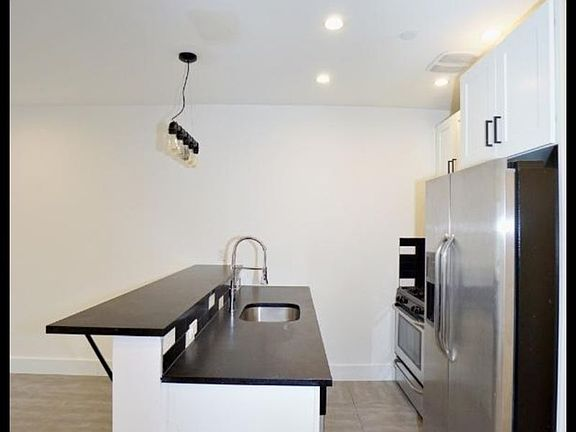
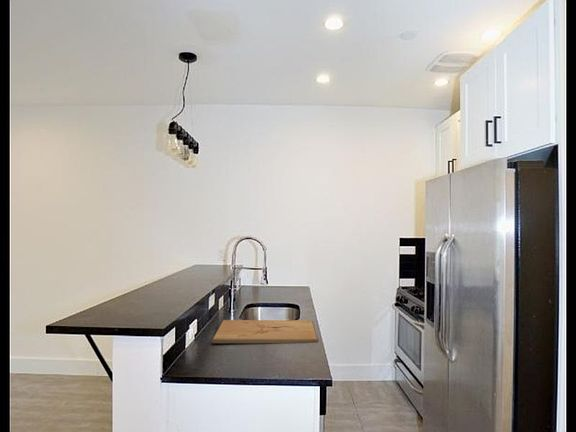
+ cutting board [211,319,319,344]
